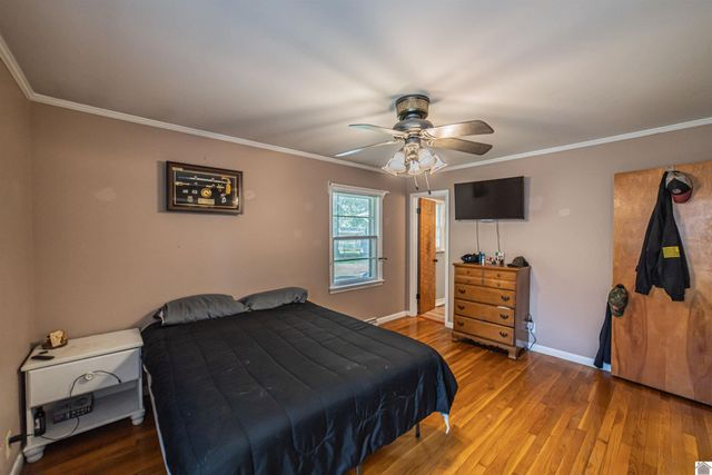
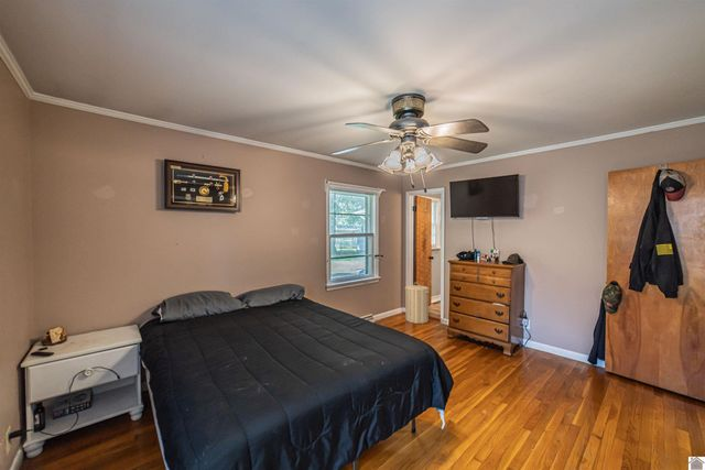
+ laundry hamper [404,281,431,325]
